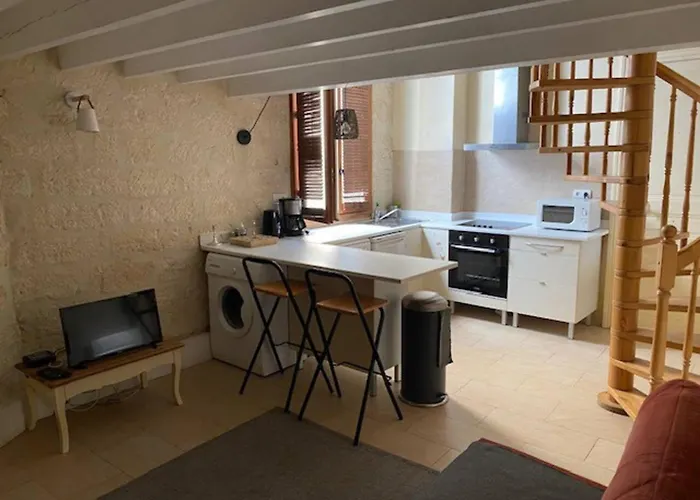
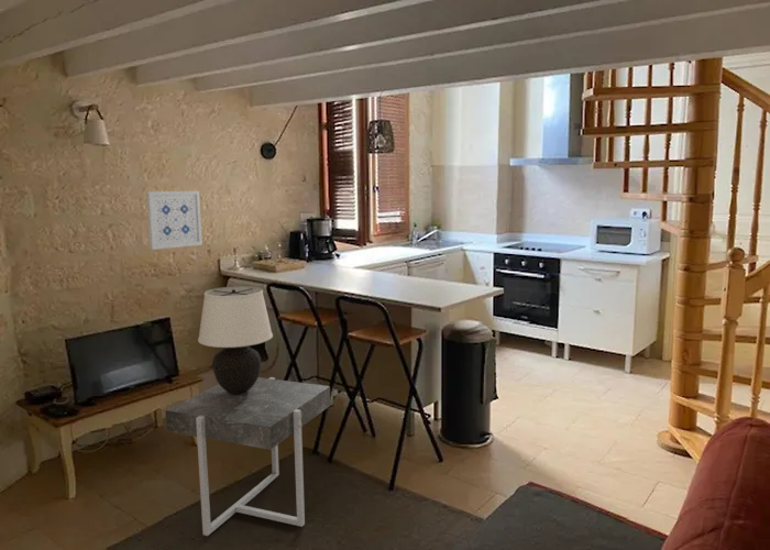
+ wall art [145,190,204,251]
+ side table [164,376,331,537]
+ table lamp [197,285,274,394]
